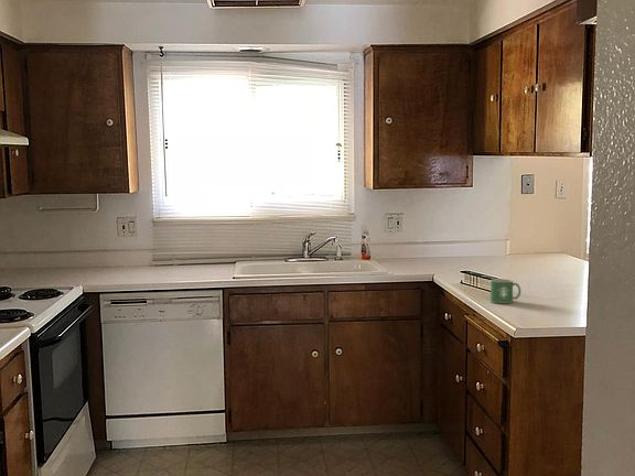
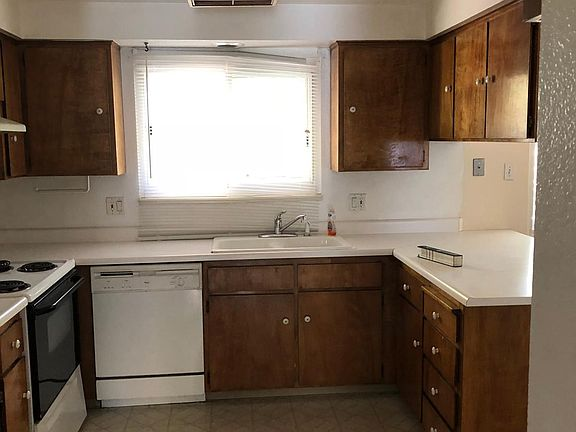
- mug [489,278,523,304]
